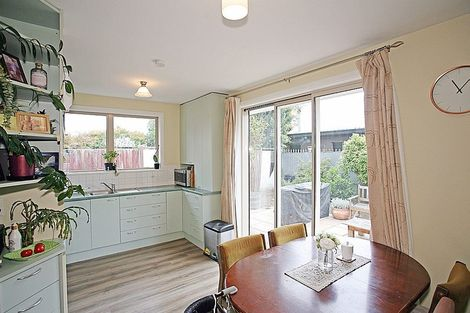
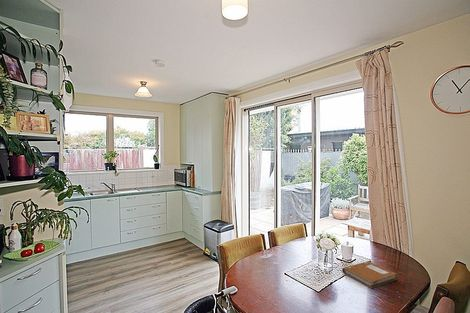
+ notebook [341,260,398,289]
